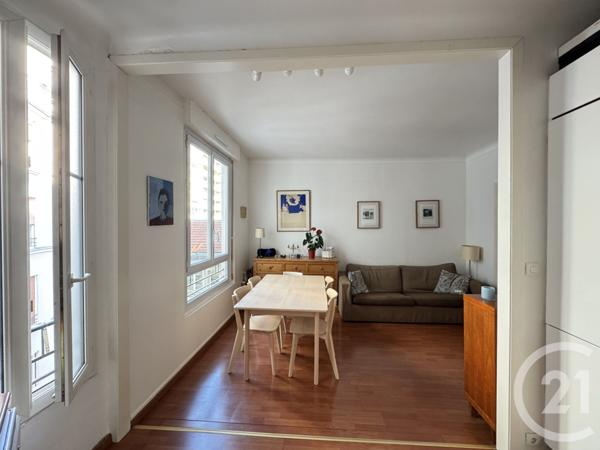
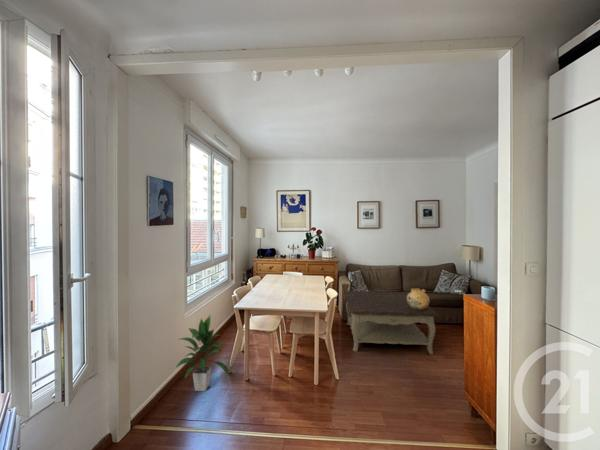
+ ceramic pot [407,288,431,310]
+ indoor plant [175,315,231,392]
+ coffee table [343,290,439,355]
